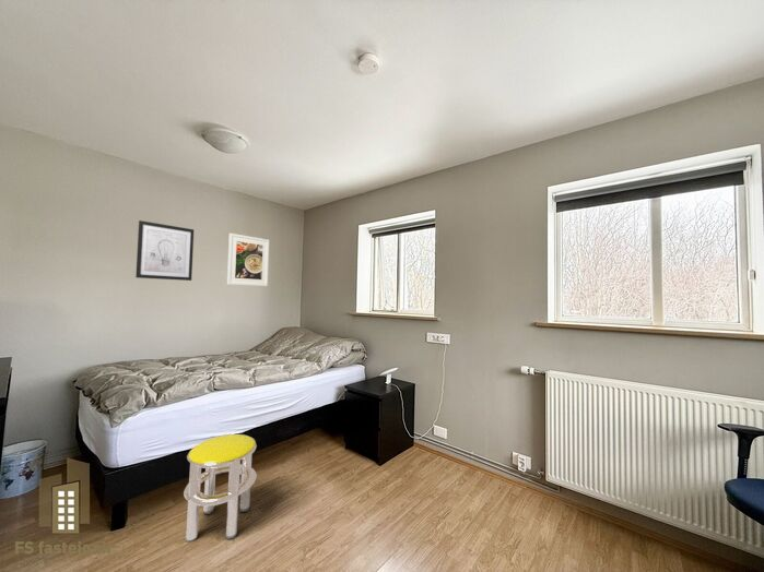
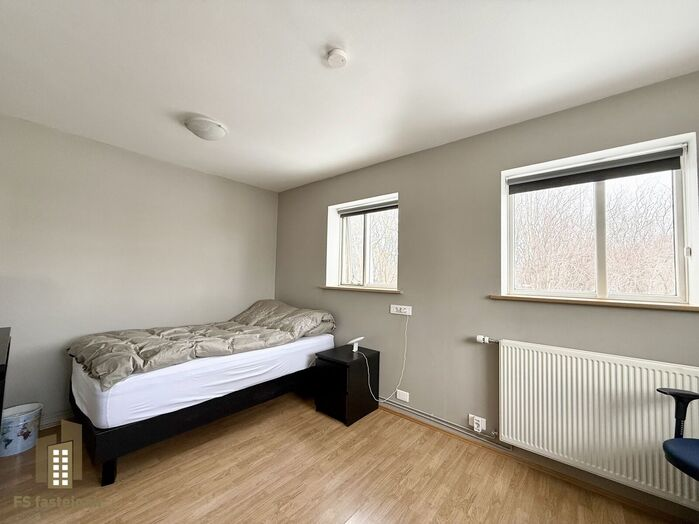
- wall art [134,219,195,282]
- stool [183,433,258,544]
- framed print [226,233,270,287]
